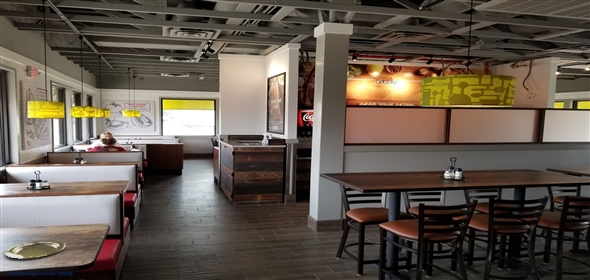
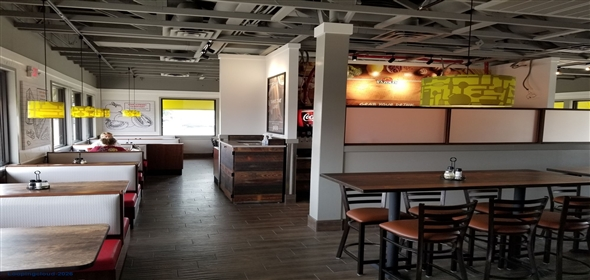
- plate [4,240,67,260]
